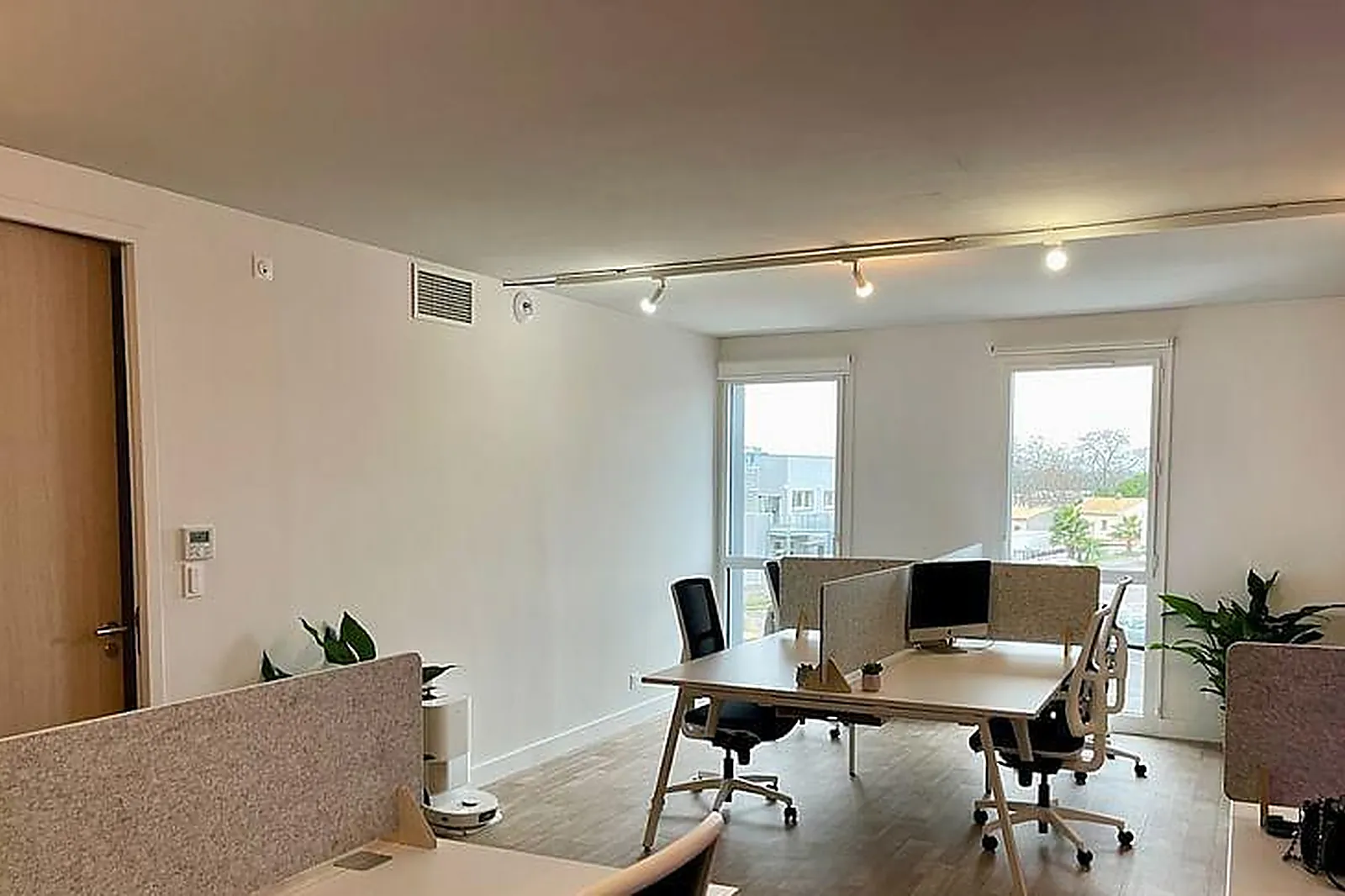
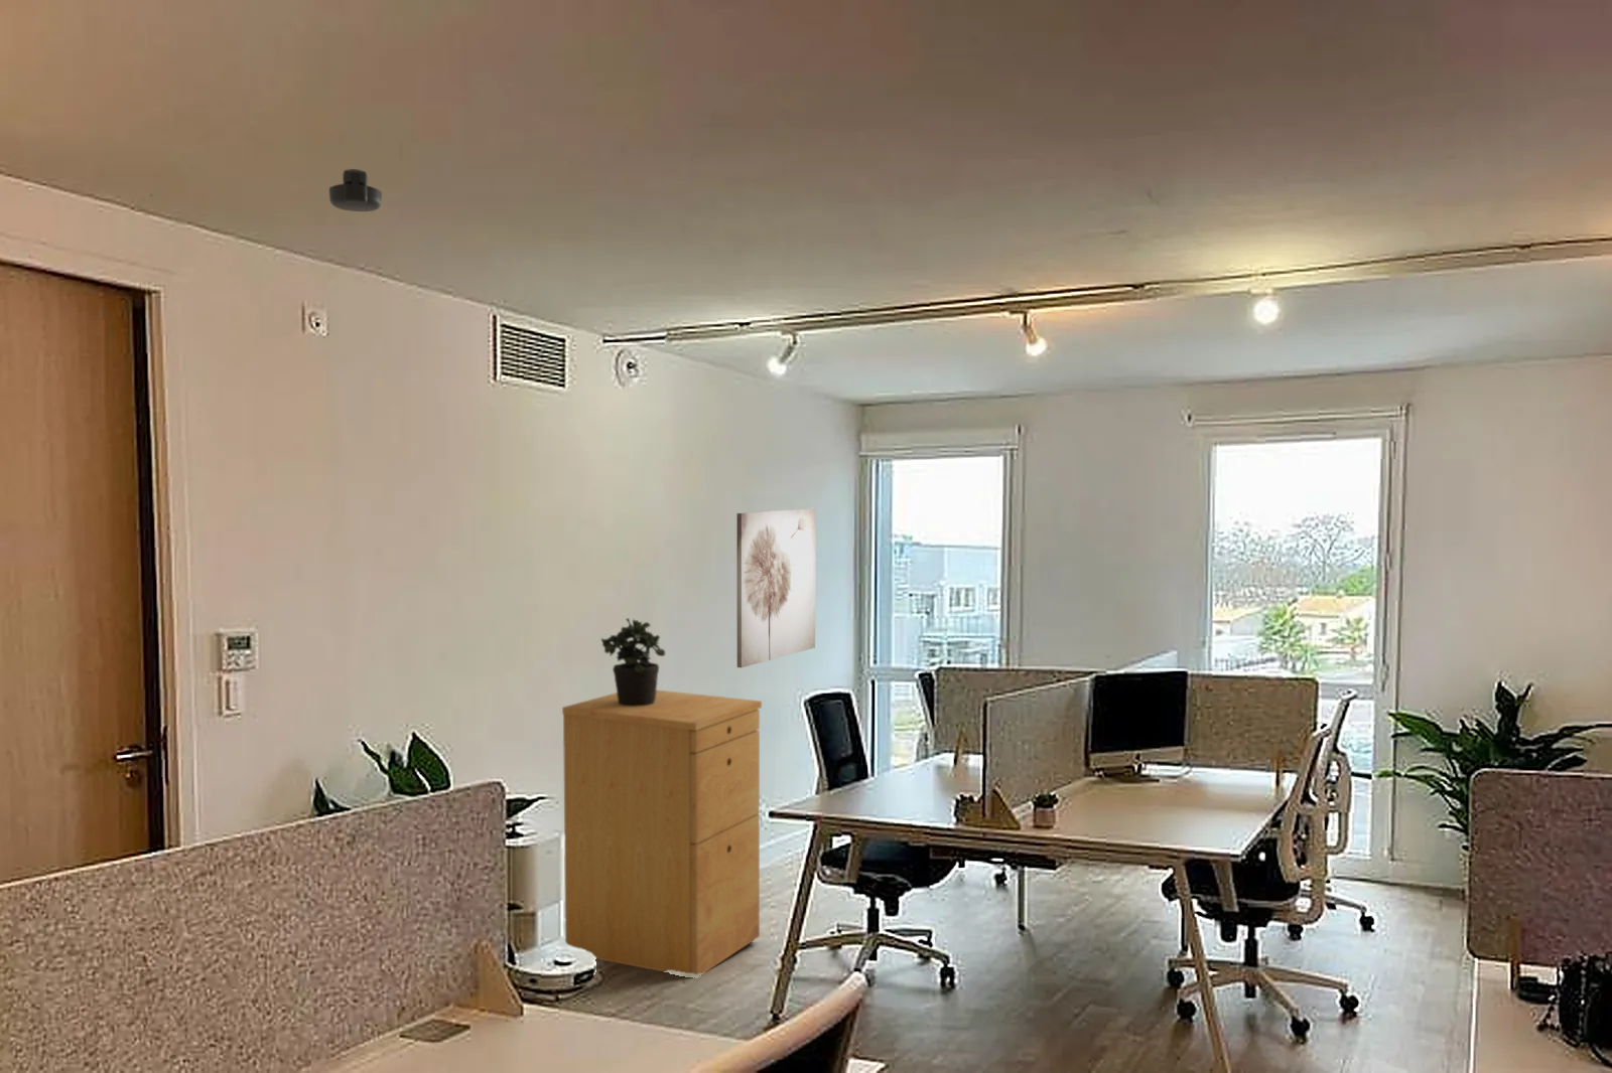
+ potted plant [599,617,666,707]
+ filing cabinet [561,689,762,975]
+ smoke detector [328,168,382,212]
+ wall art [736,508,817,668]
